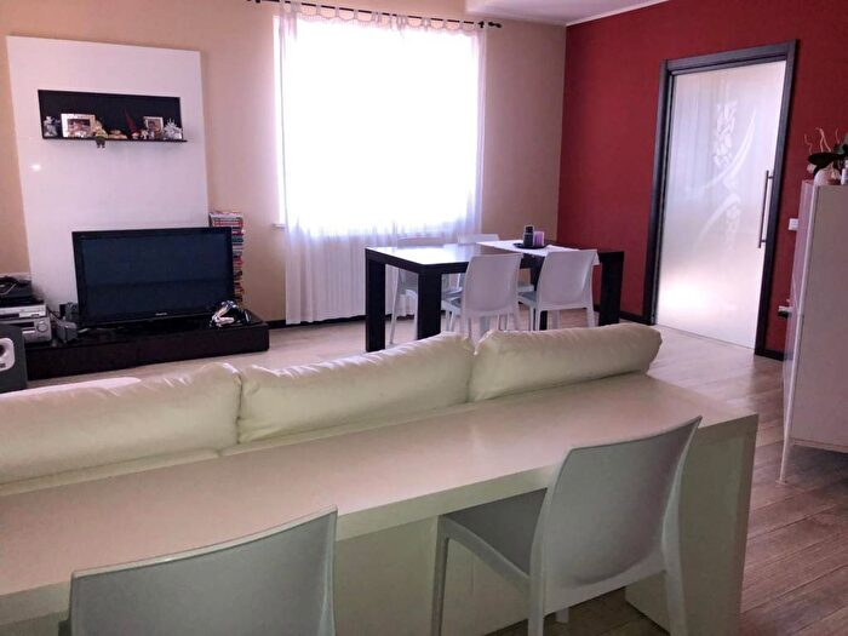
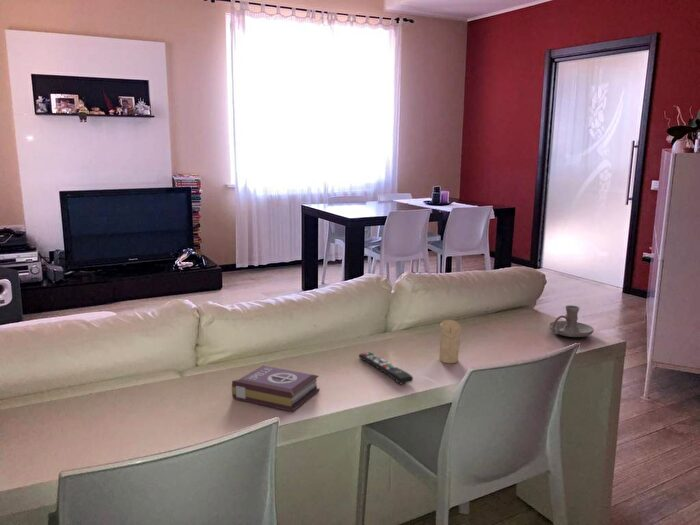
+ candle [438,319,462,364]
+ candle holder [548,304,595,338]
+ book [231,365,320,412]
+ remote control [358,351,414,385]
